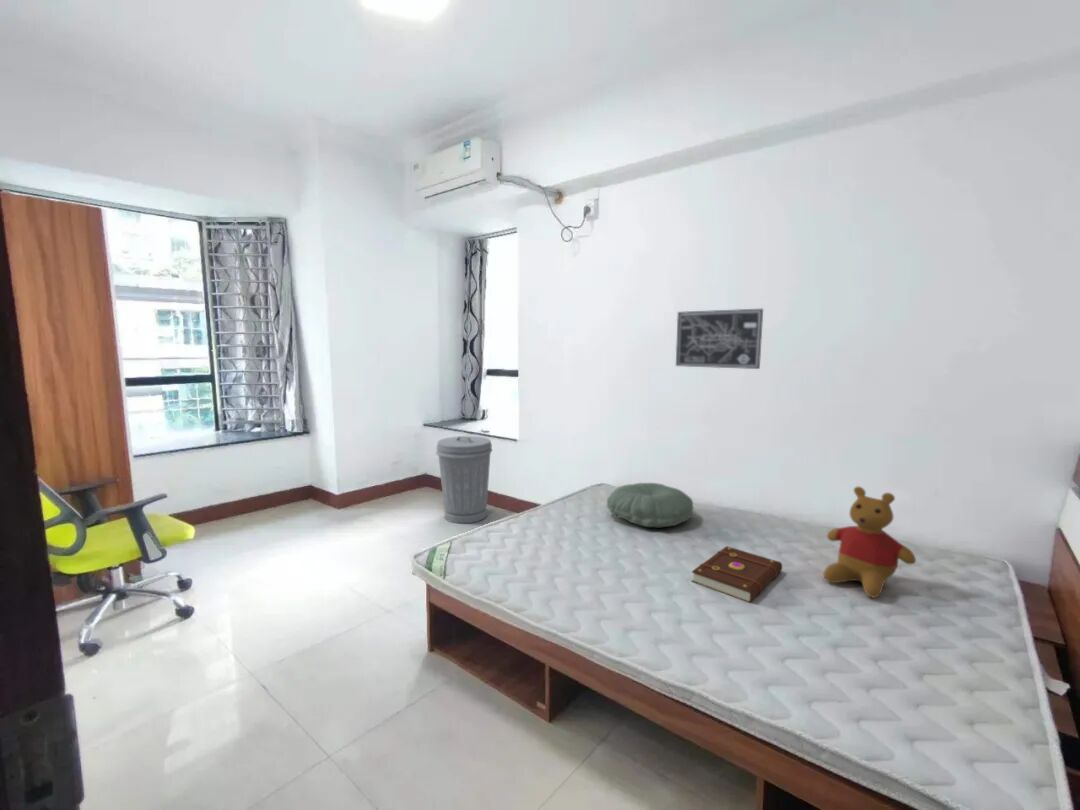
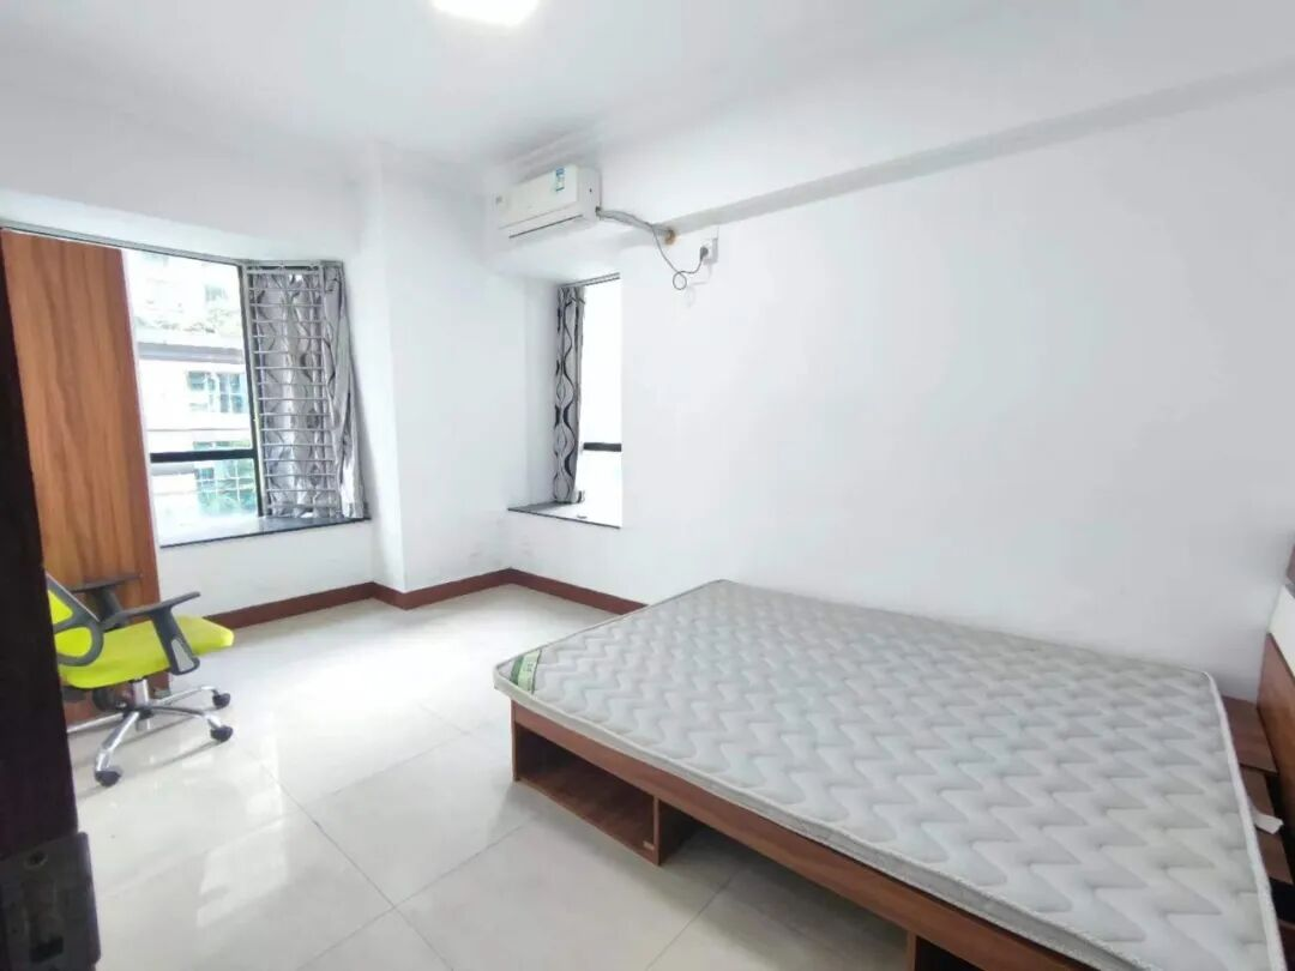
- wall art [675,308,764,370]
- pillow [606,482,694,529]
- trash can [435,435,493,524]
- teddy bear [823,485,917,599]
- book [690,545,783,604]
